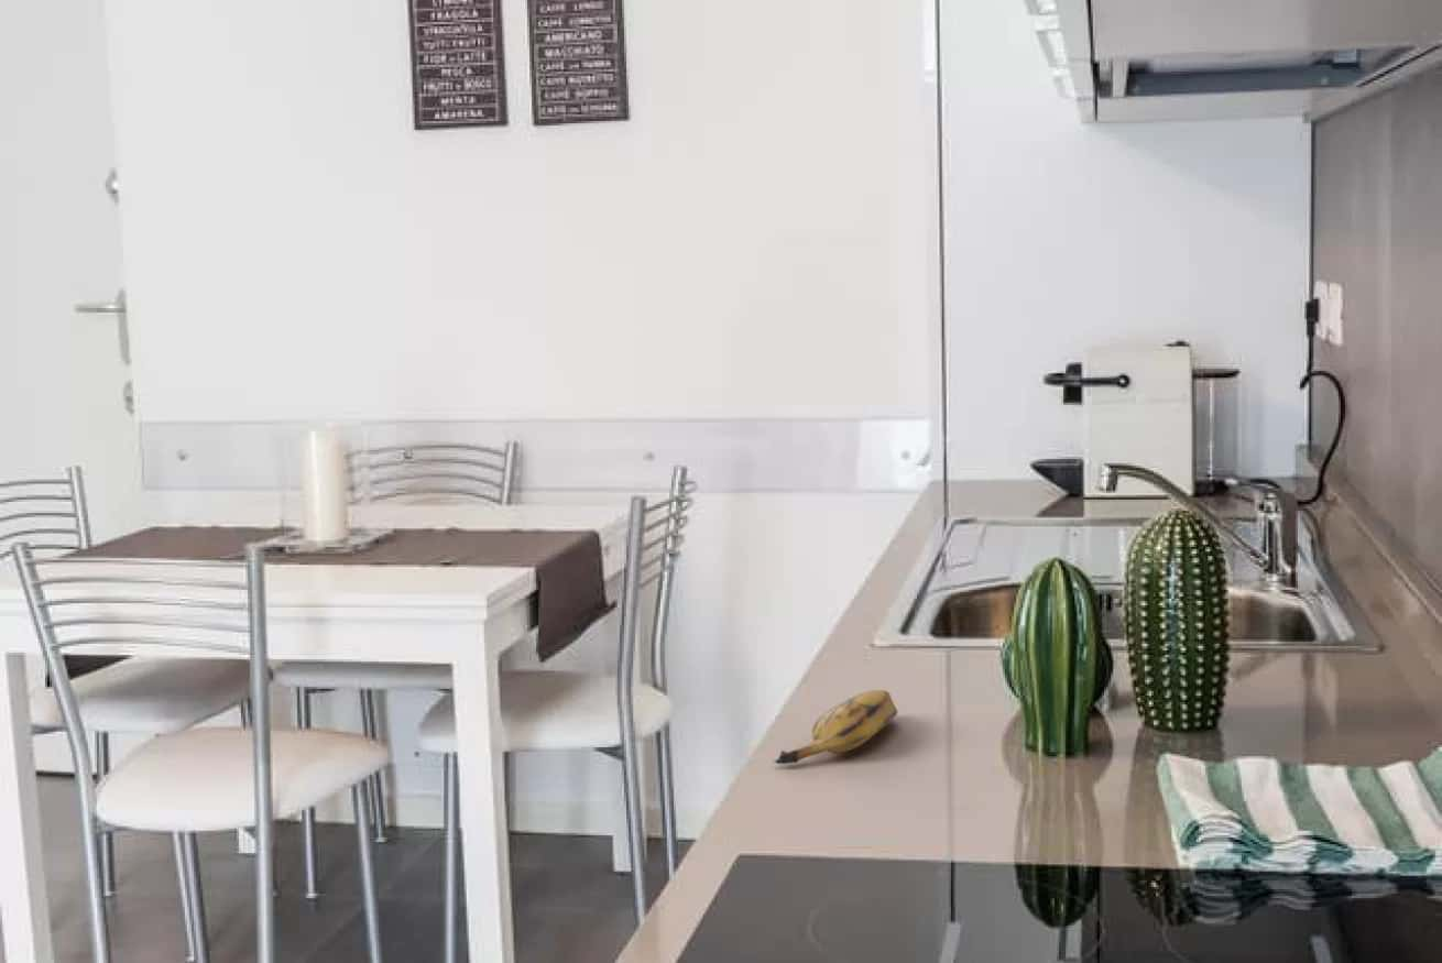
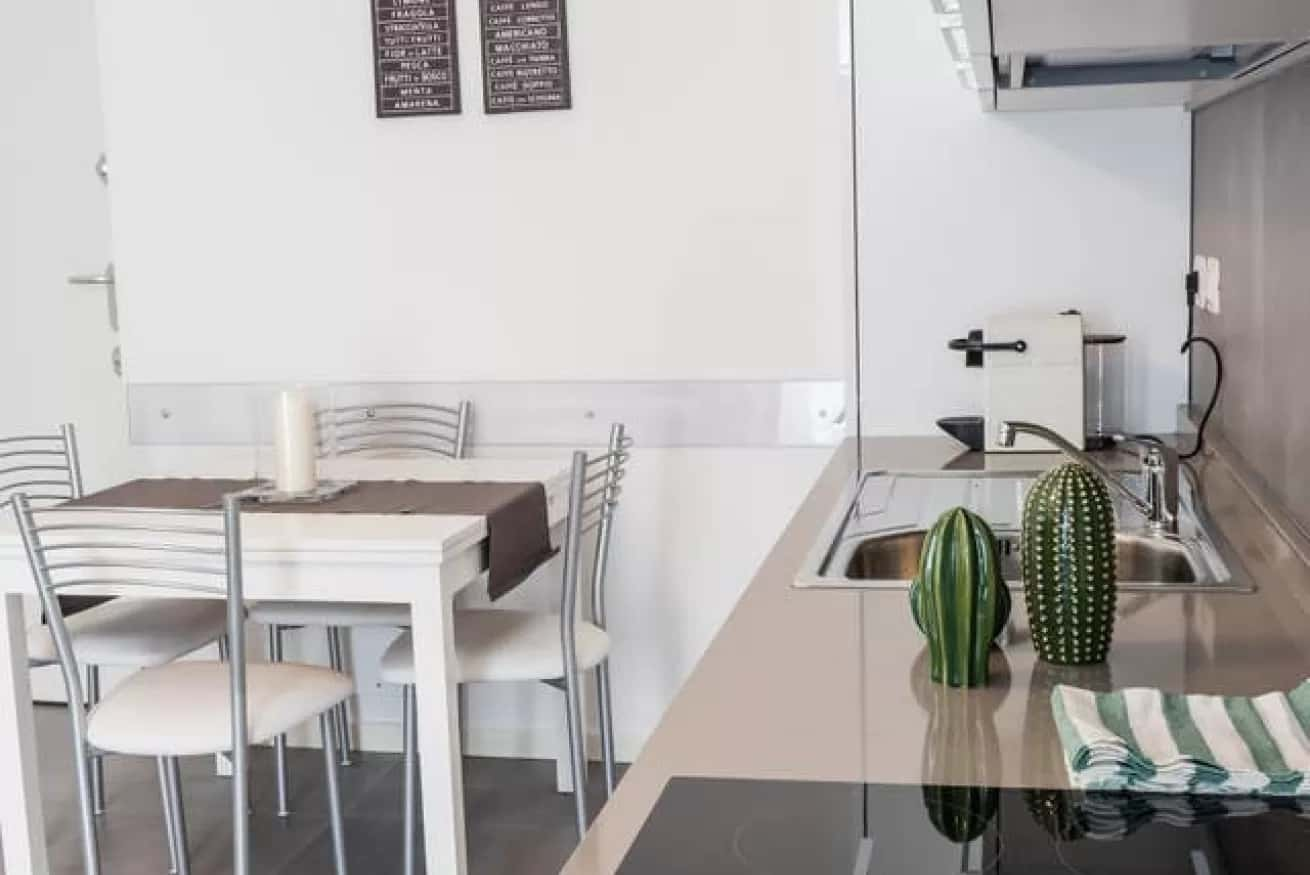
- banana [772,689,898,765]
